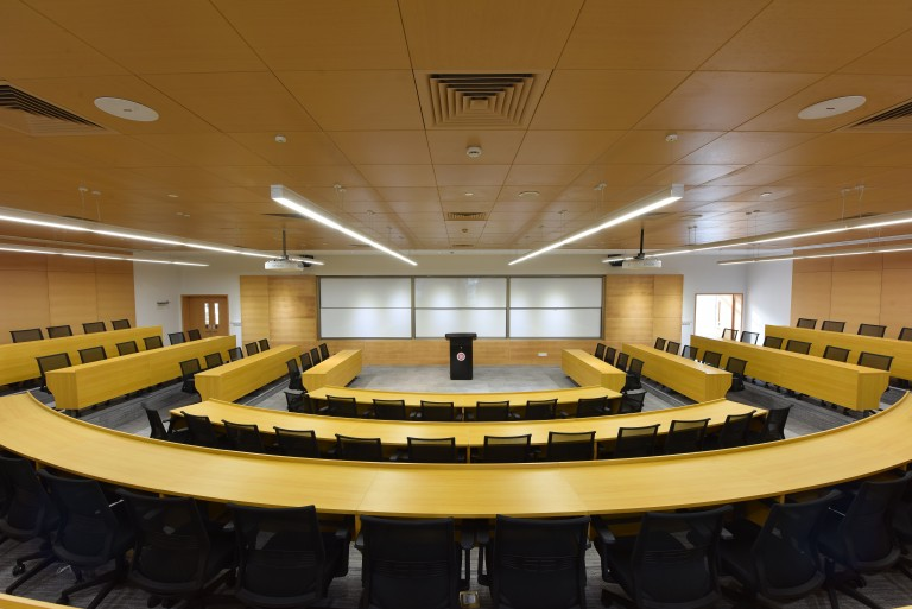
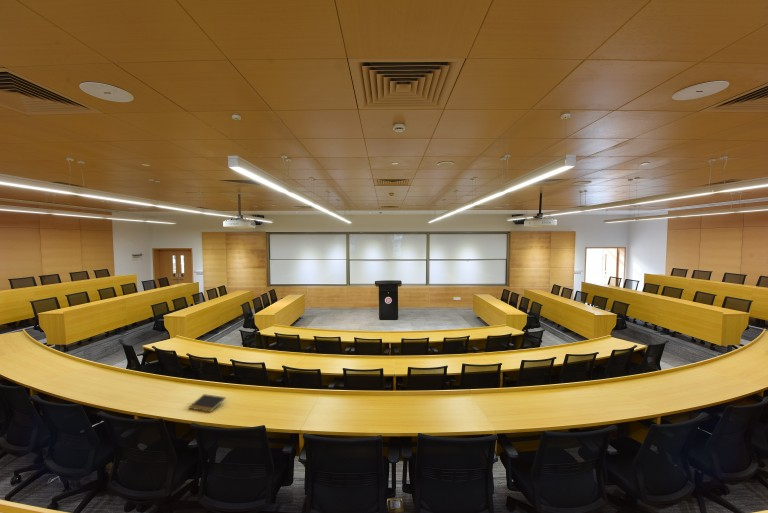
+ notepad [188,393,227,413]
